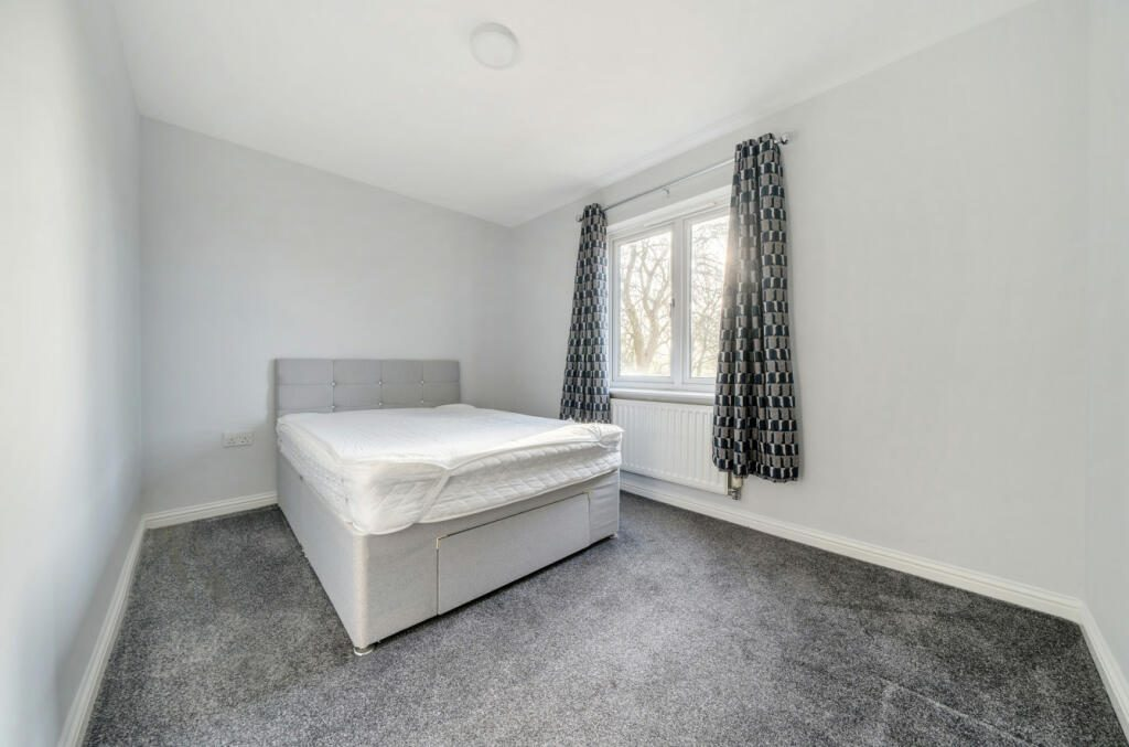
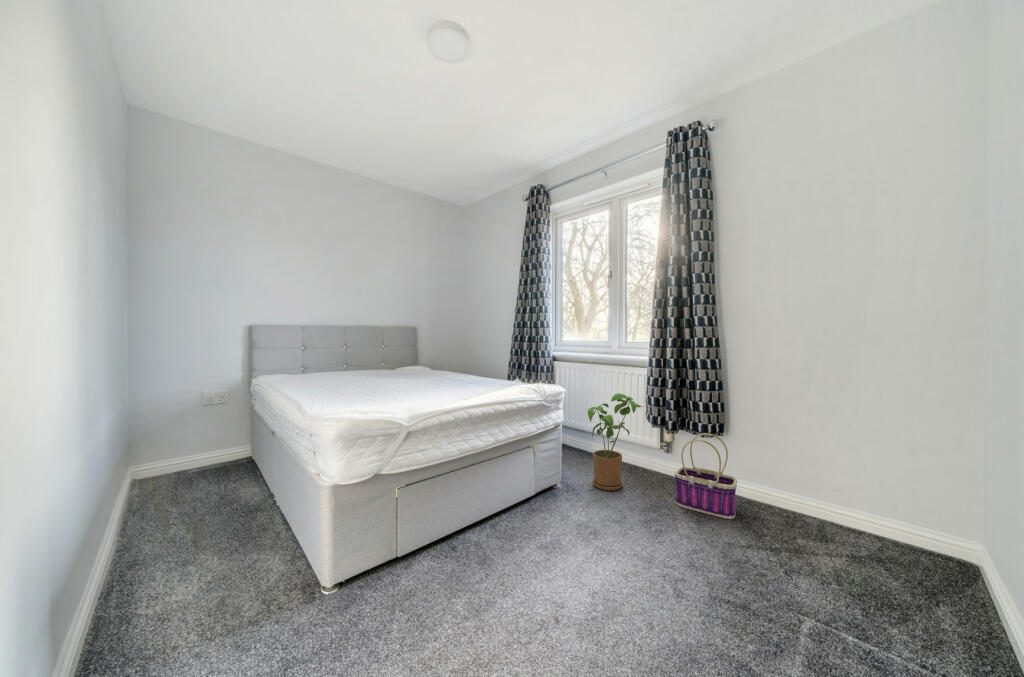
+ basket [674,432,738,520]
+ house plant [587,392,645,492]
